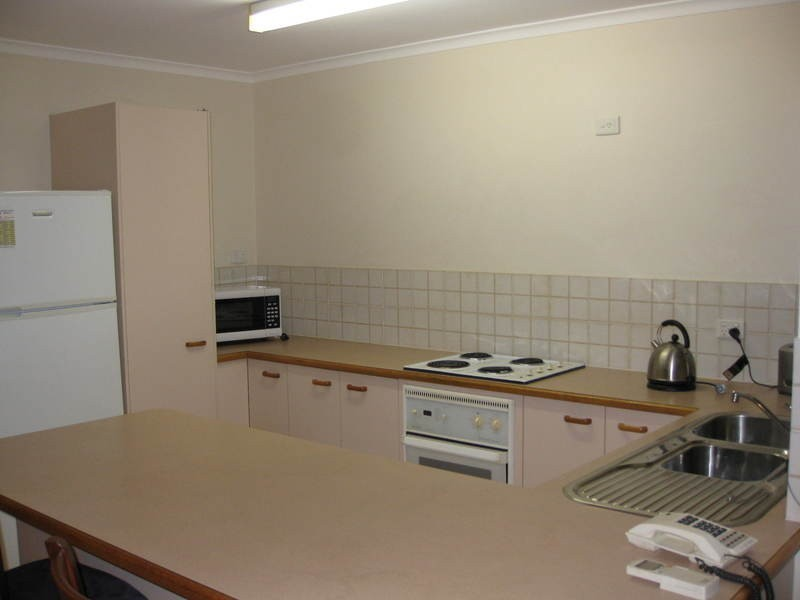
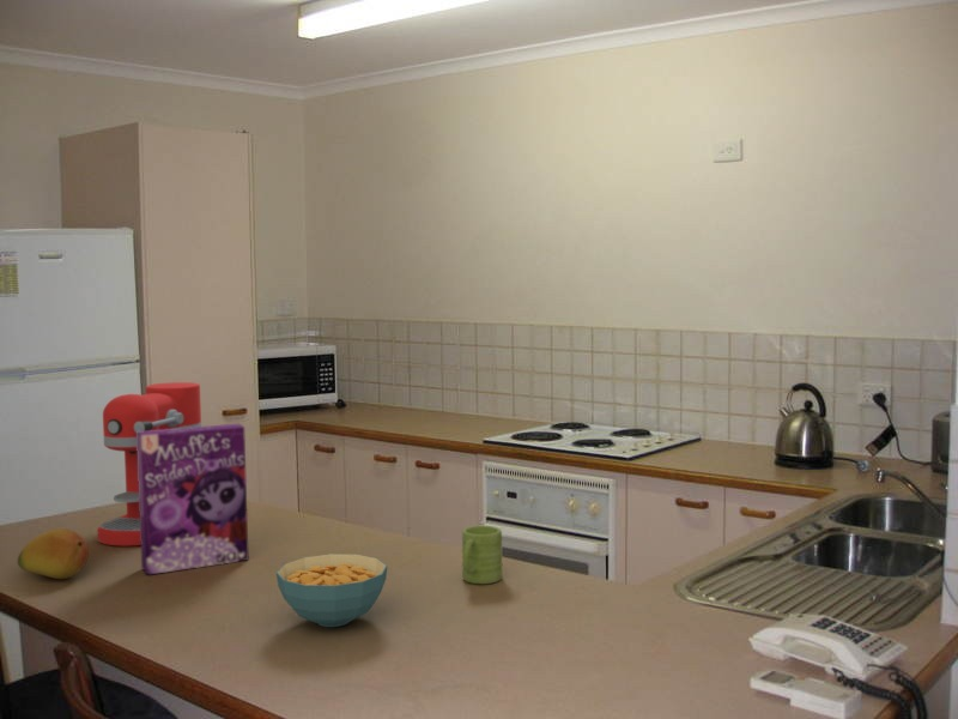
+ mug [461,525,503,585]
+ fruit [17,527,90,580]
+ cereal box [137,423,250,575]
+ cereal bowl [275,552,388,628]
+ coffee maker [97,381,202,548]
